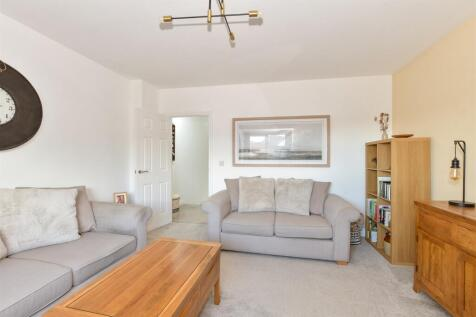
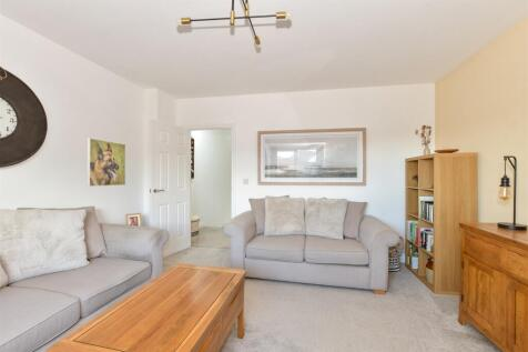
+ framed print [85,137,126,188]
